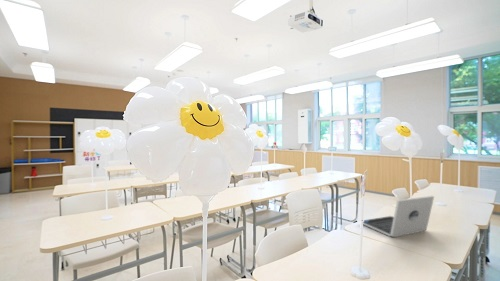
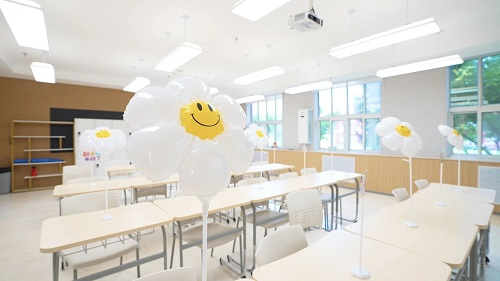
- laptop [362,195,435,238]
